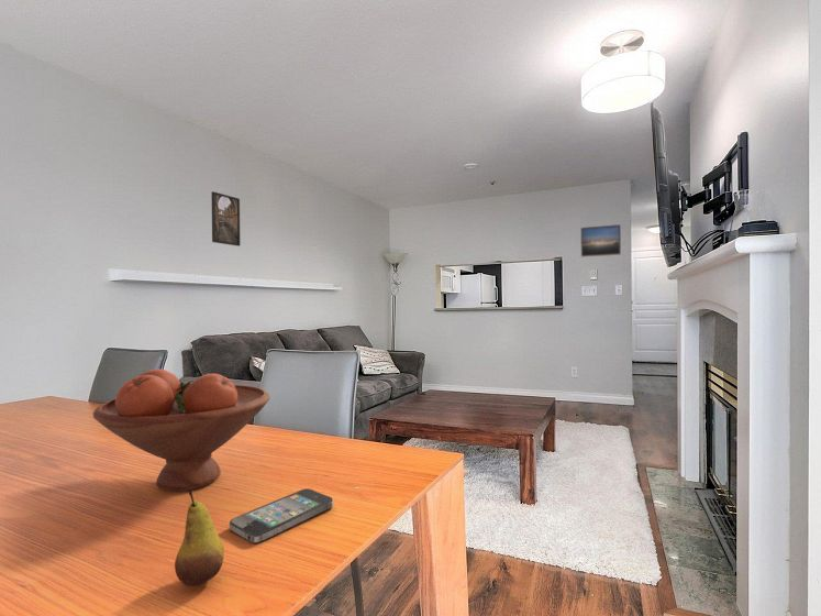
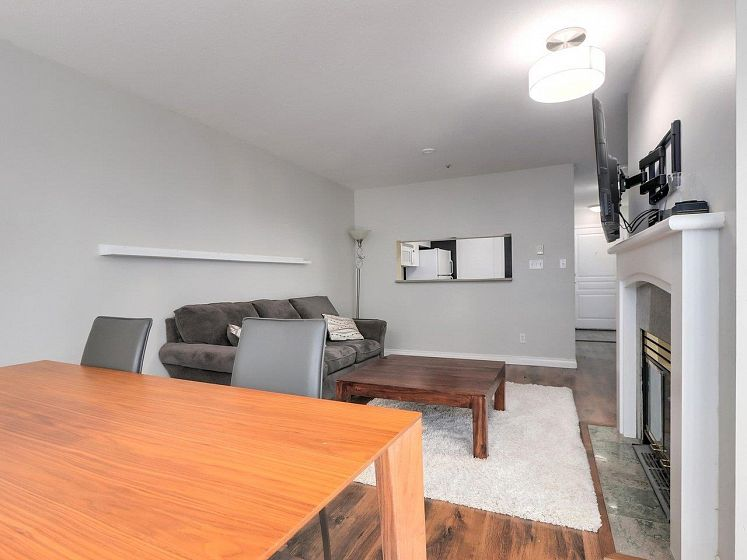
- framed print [210,190,242,248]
- fruit [174,490,225,587]
- fruit bowl [92,369,270,493]
- smartphone [229,487,334,544]
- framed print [579,223,622,258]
